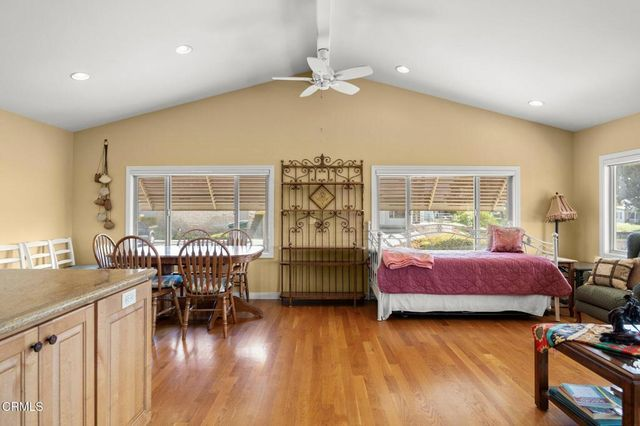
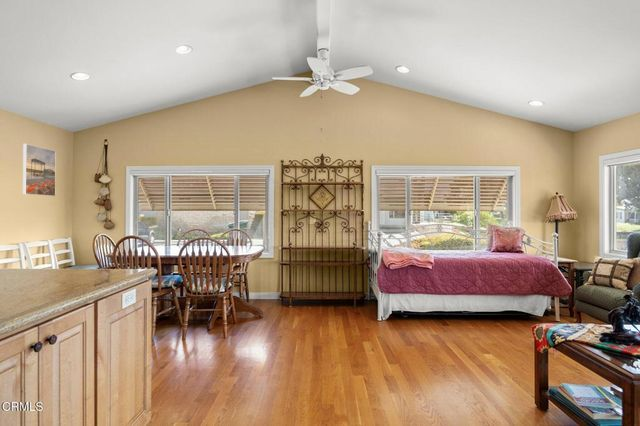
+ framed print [22,143,57,197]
